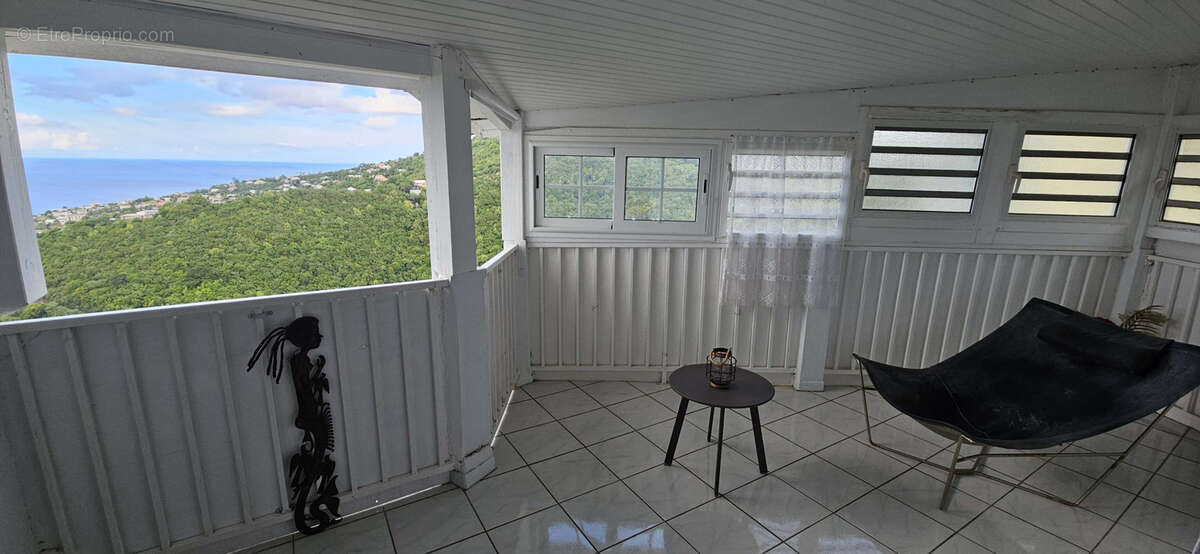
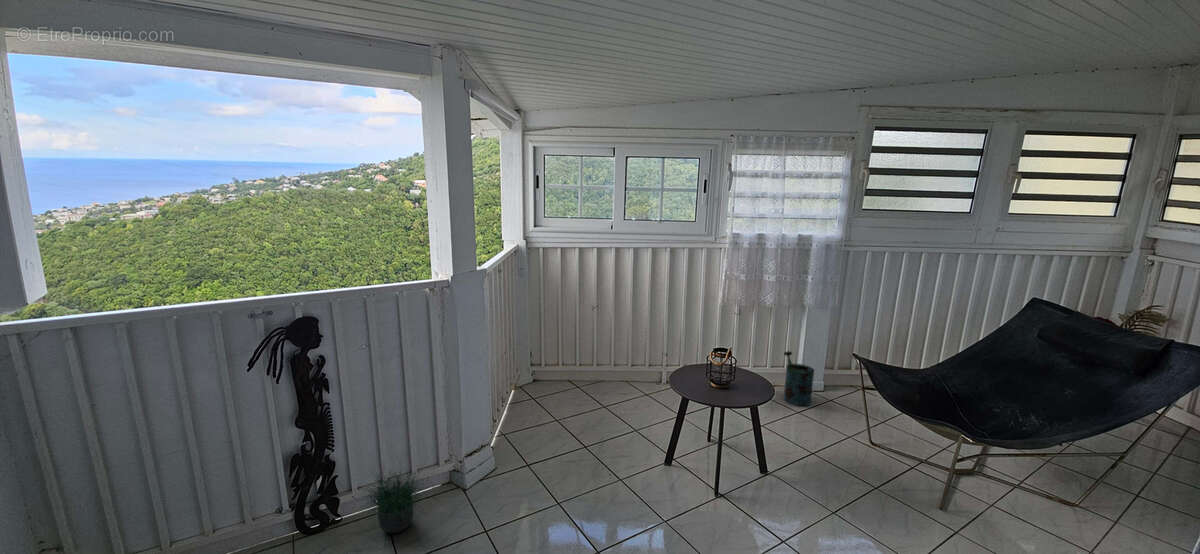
+ potted plant [356,455,431,534]
+ watering can [783,350,816,407]
